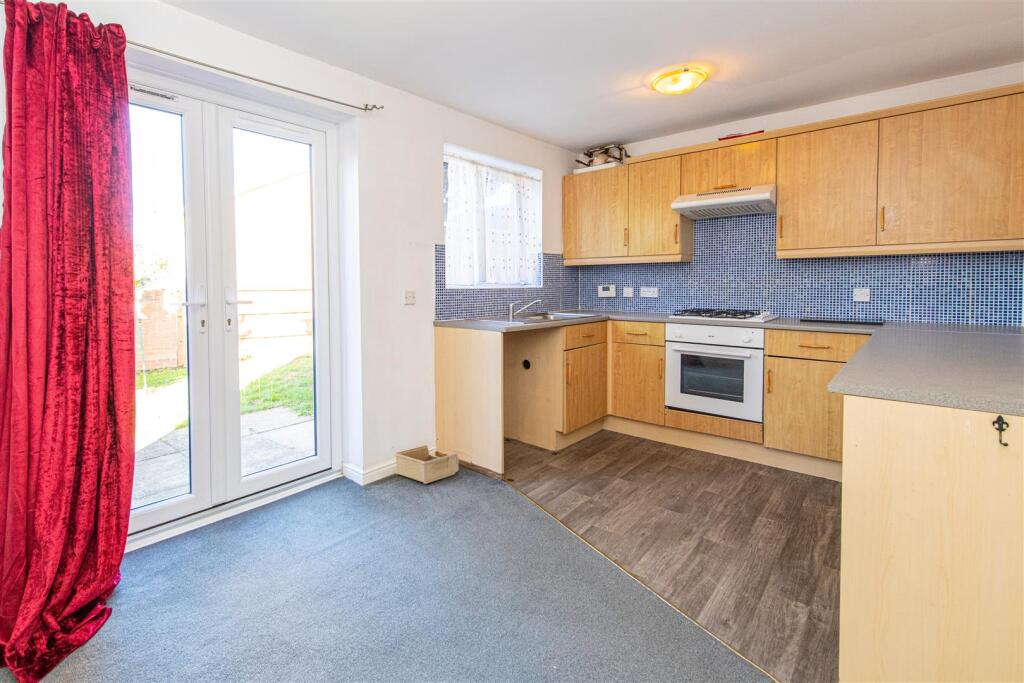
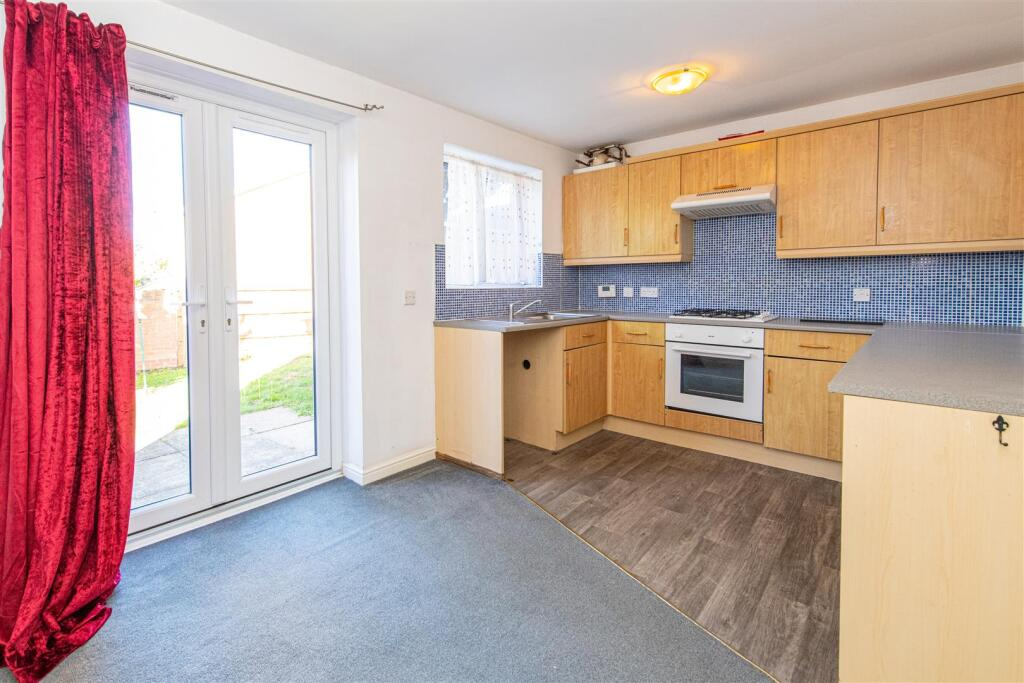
- storage bin [393,444,460,485]
